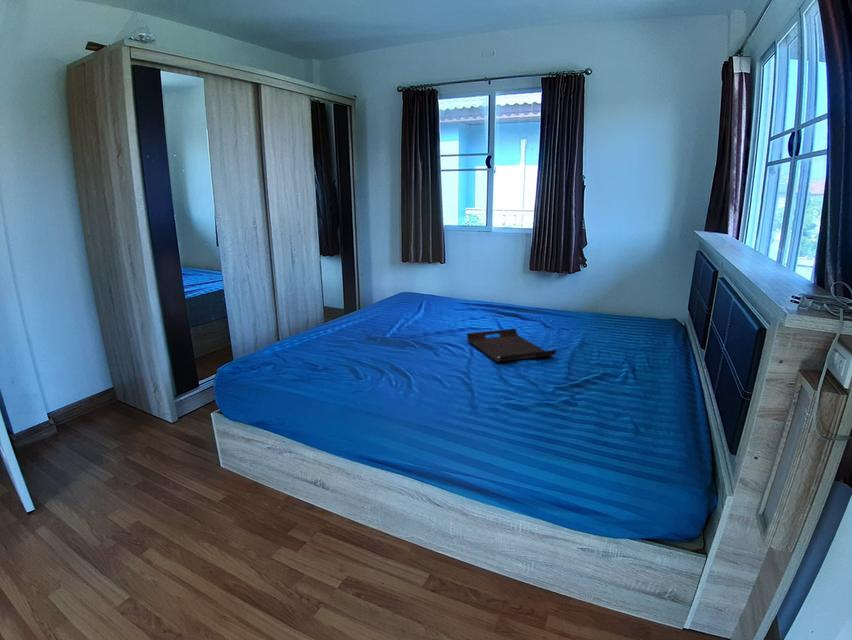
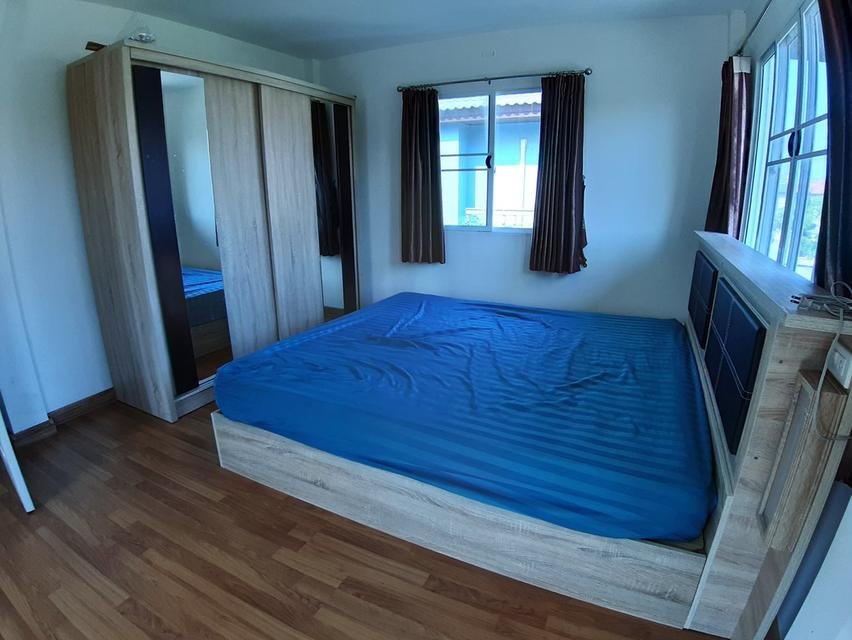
- serving tray [466,328,557,363]
